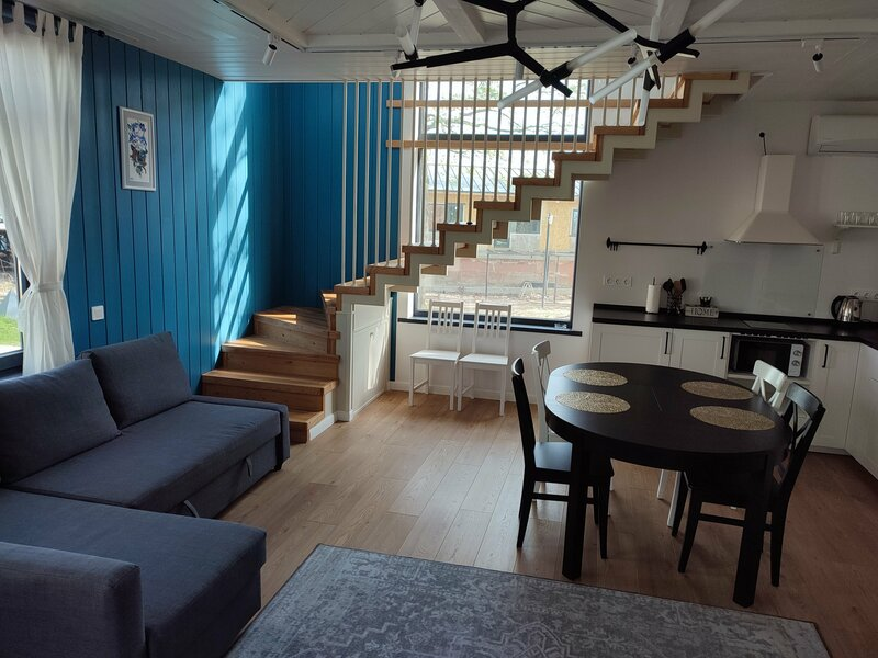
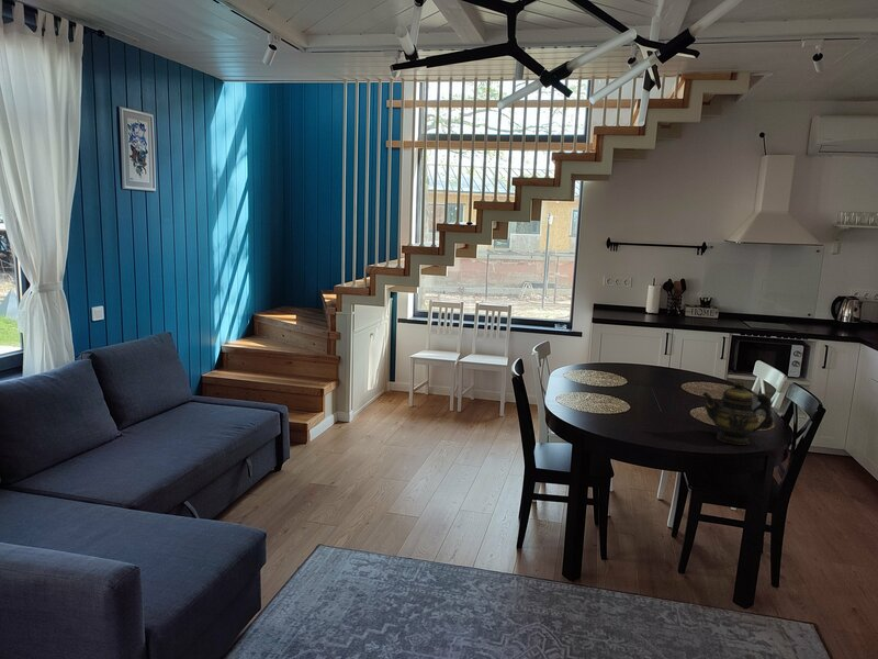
+ teapot [701,379,775,446]
